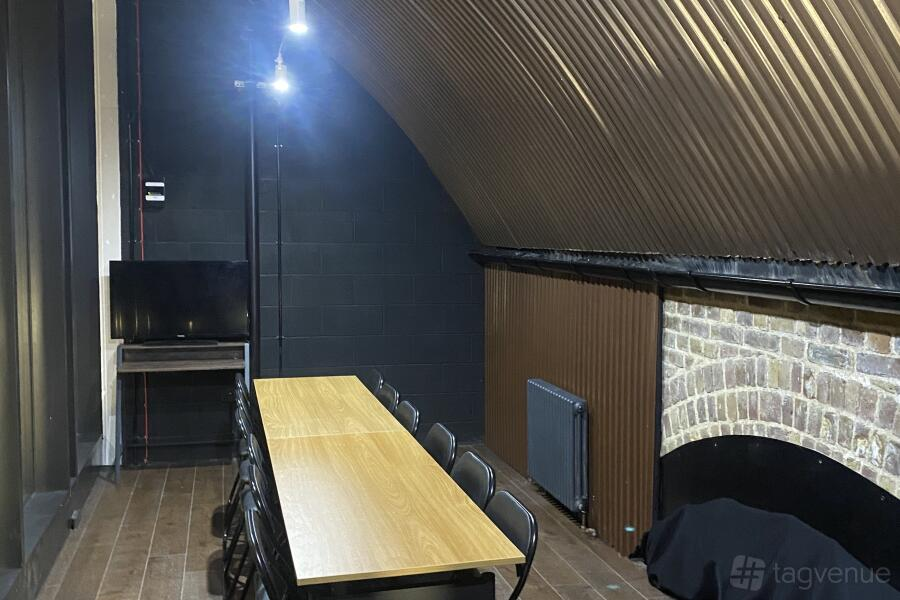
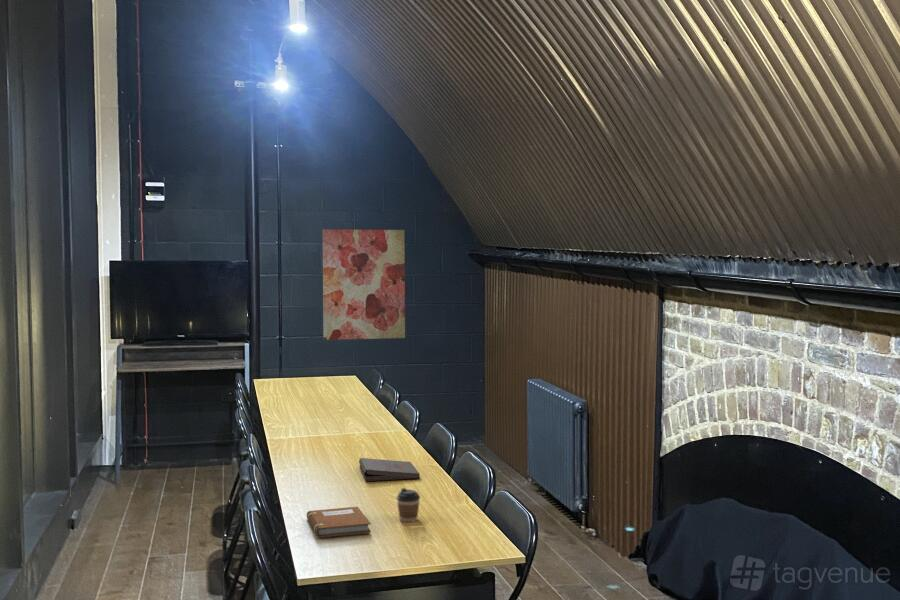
+ wall art [322,229,406,341]
+ notebook [306,506,372,538]
+ coffee cup [396,487,421,523]
+ pizza box [358,457,421,482]
